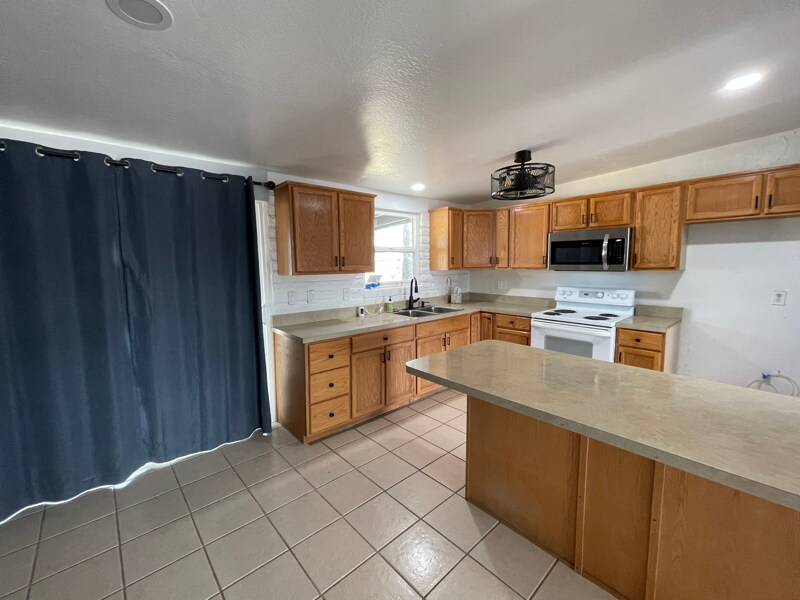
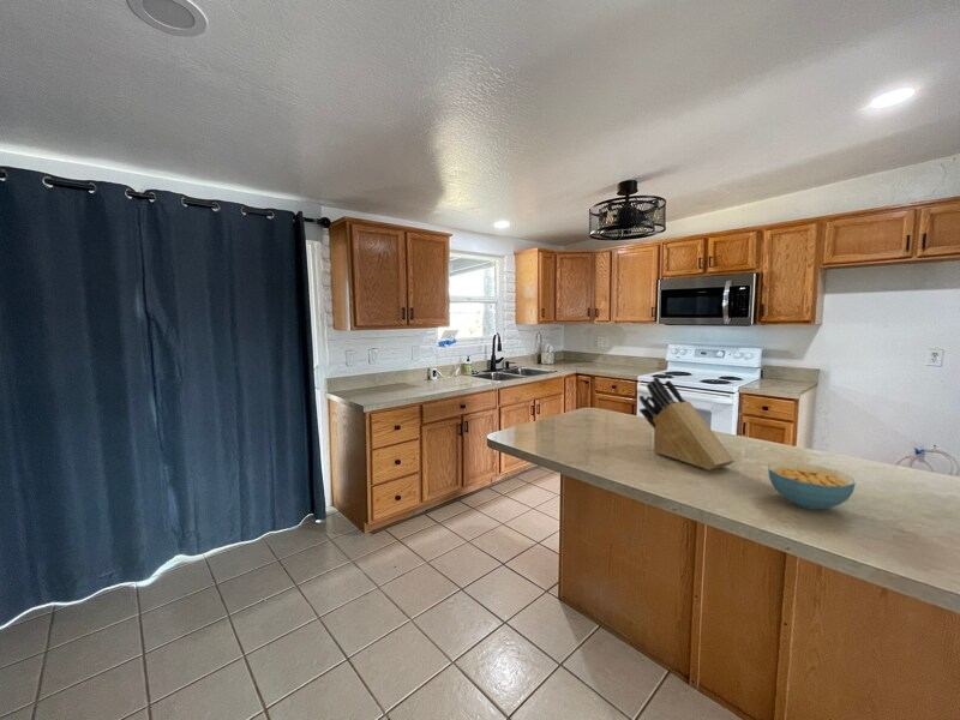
+ knife block [638,376,736,470]
+ cereal bowl [767,461,857,511]
